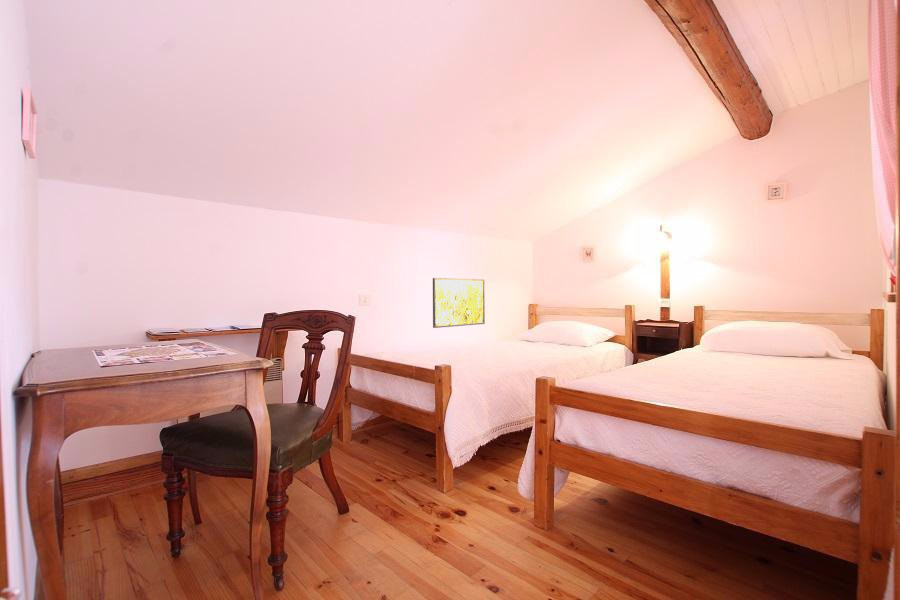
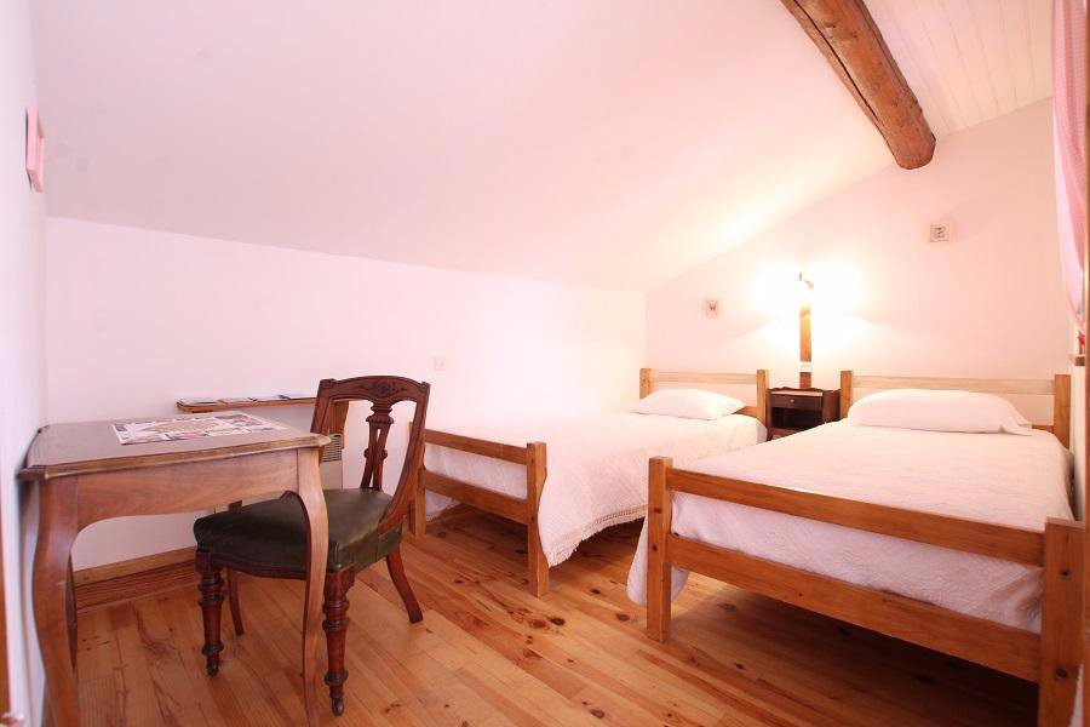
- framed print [432,277,486,329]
